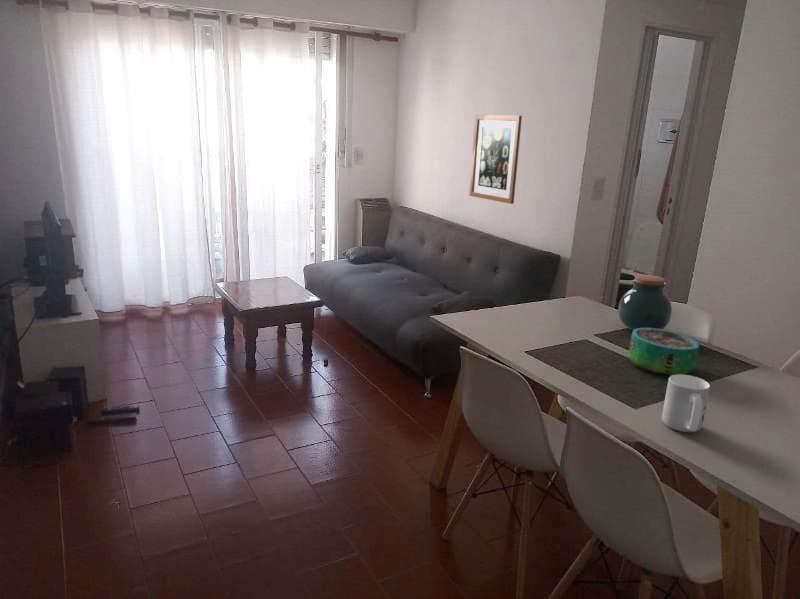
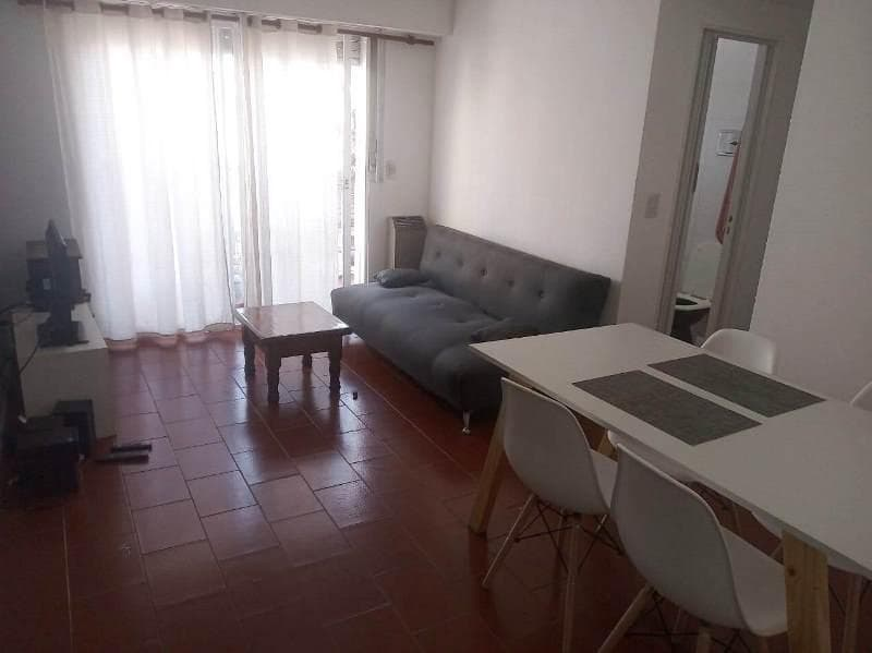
- decorative bowl [627,328,700,376]
- jar [617,274,673,331]
- mug [661,374,711,433]
- wall art [468,114,523,205]
